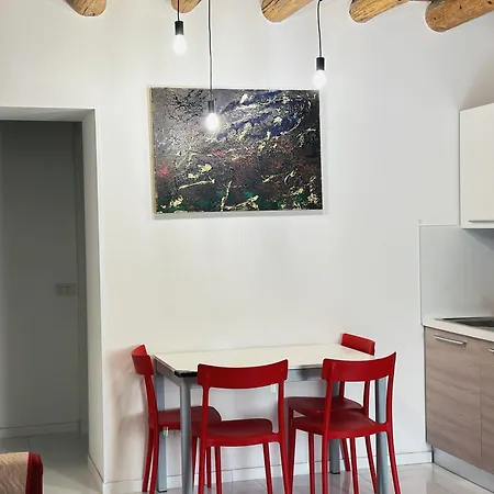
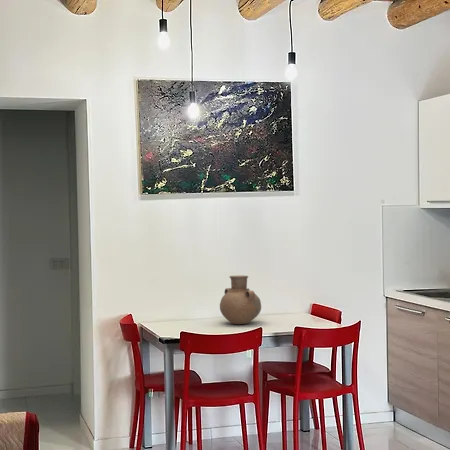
+ vase [219,274,262,325]
